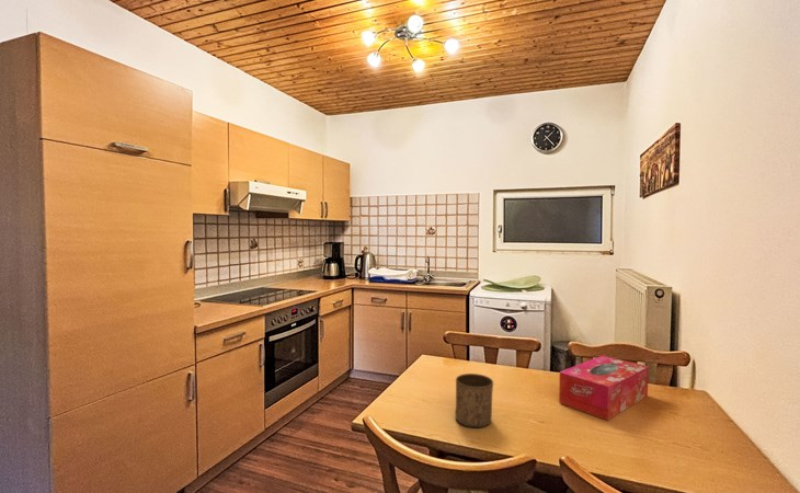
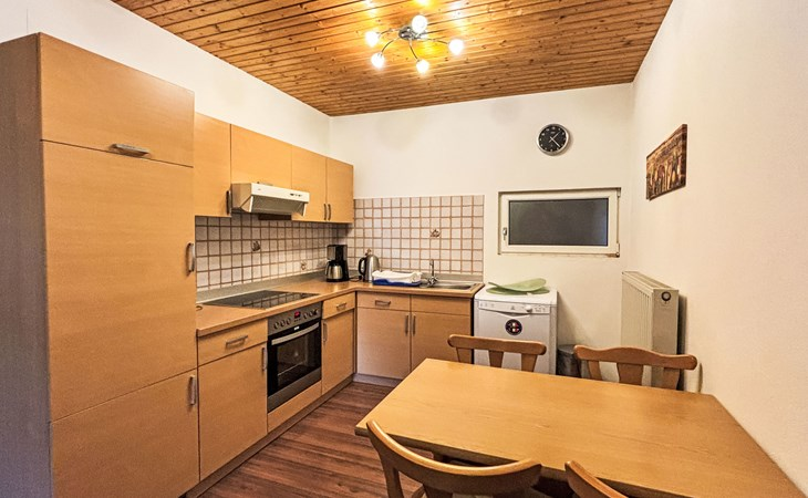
- cup [455,372,494,428]
- tissue box [558,354,650,422]
